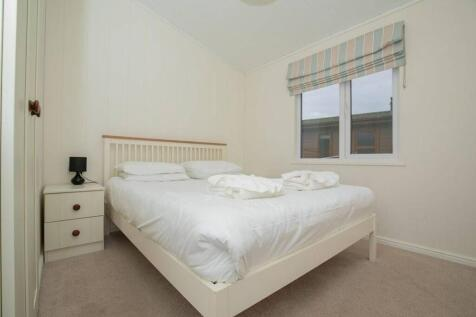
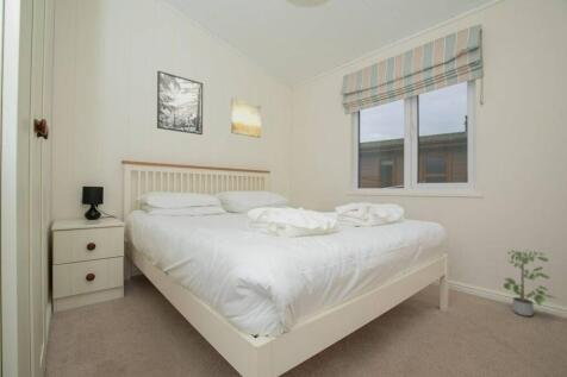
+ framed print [156,70,204,136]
+ potted plant [503,249,557,318]
+ wall art [230,98,262,139]
